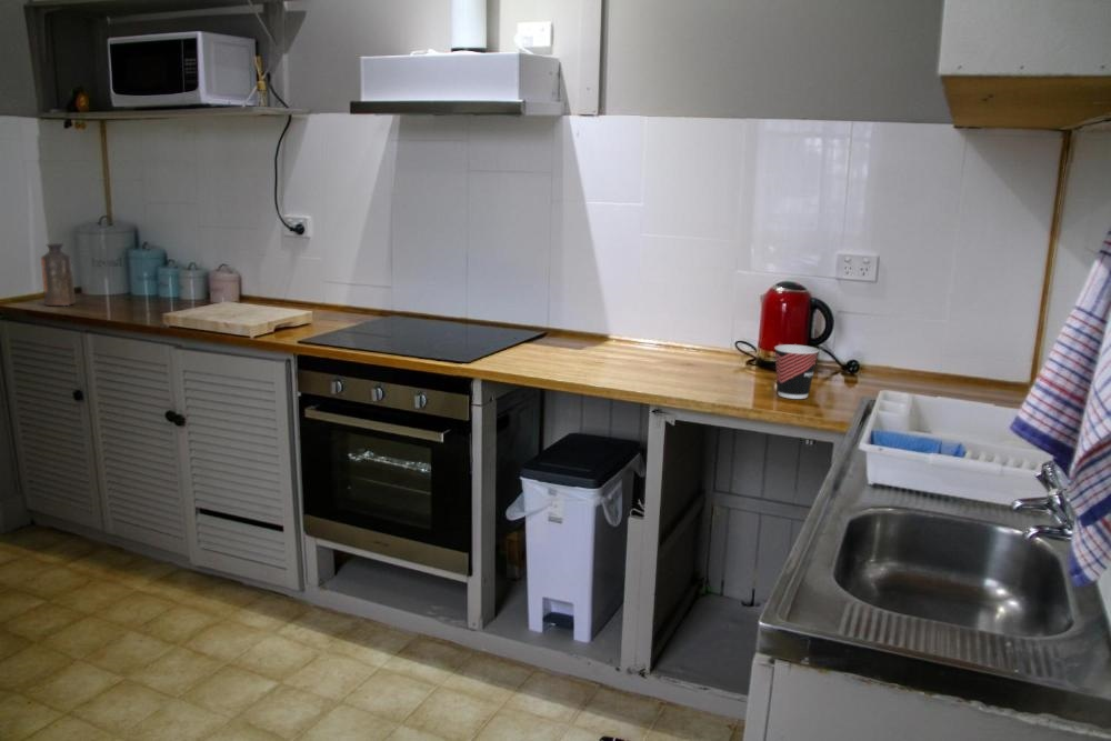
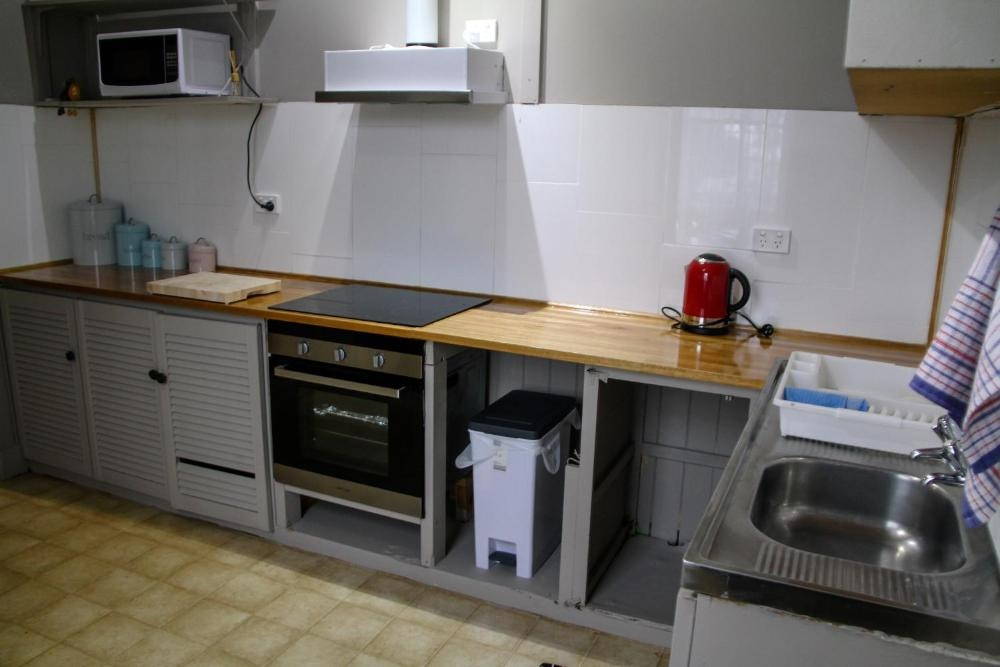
- cup [773,343,820,400]
- bottle [40,242,77,307]
